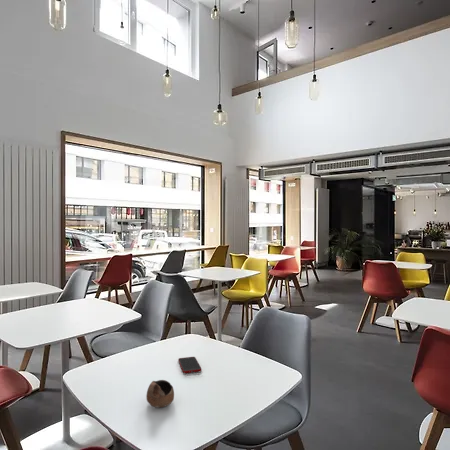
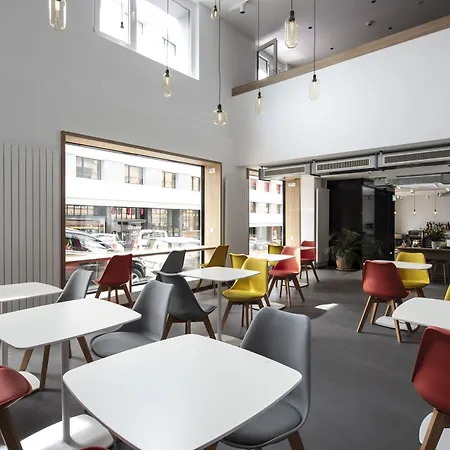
- cell phone [177,356,202,374]
- cup [145,379,175,409]
